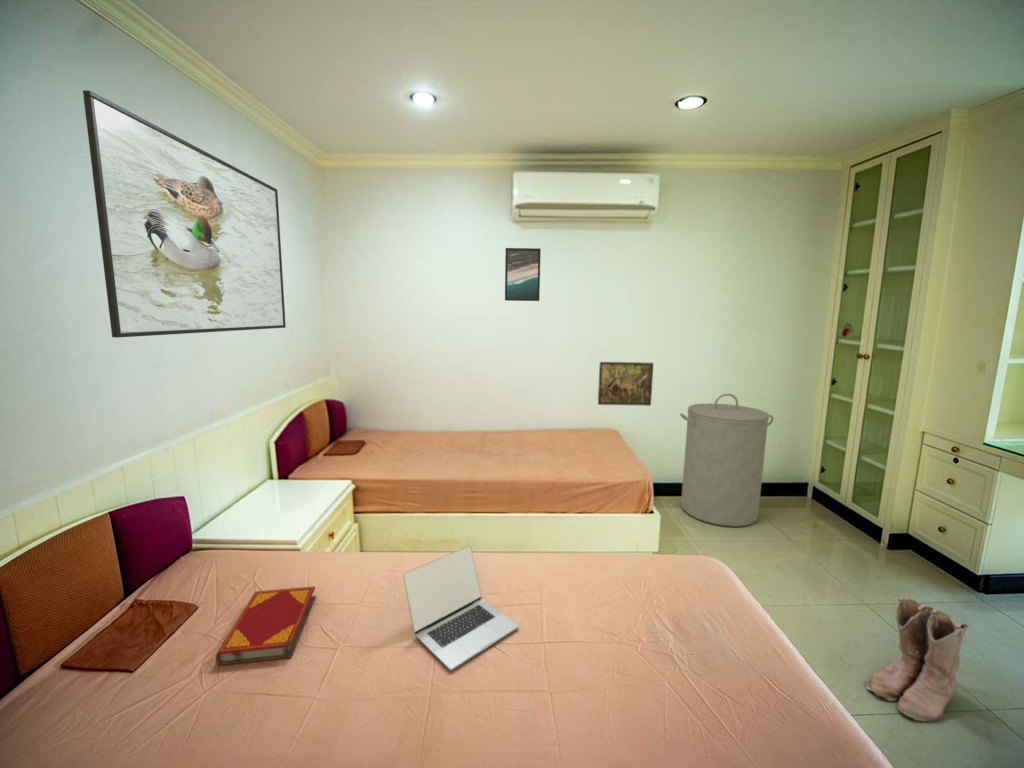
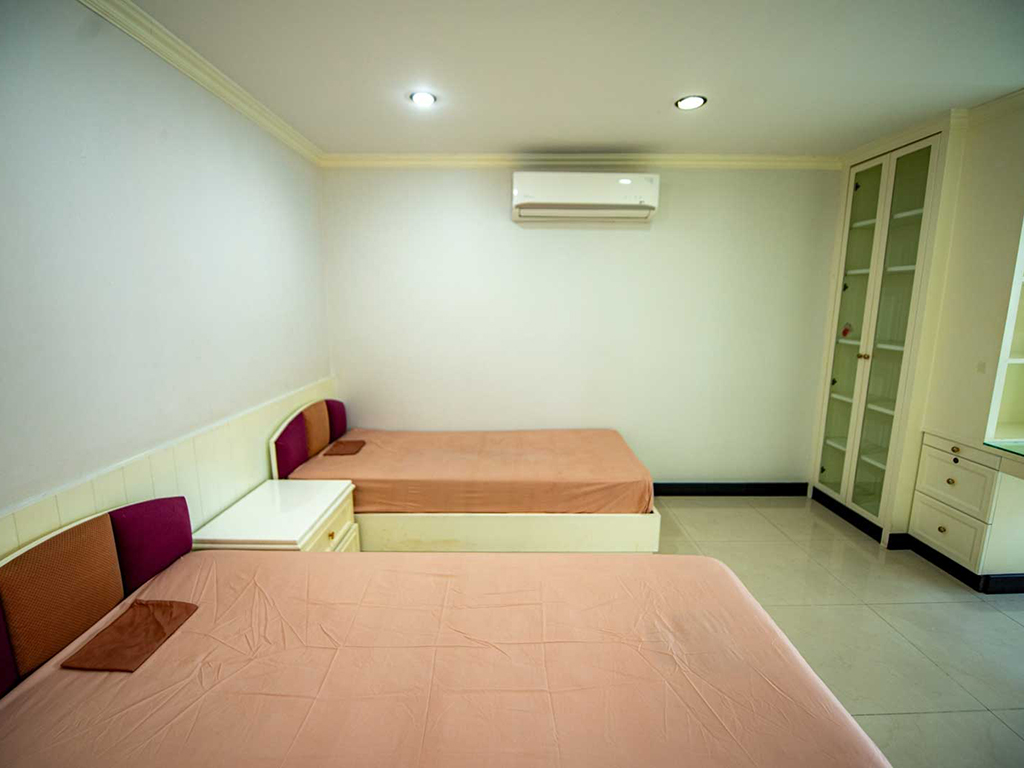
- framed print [504,247,542,302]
- laptop [402,545,520,672]
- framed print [82,89,287,339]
- hardback book [215,585,317,666]
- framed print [597,361,655,407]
- laundry hamper [679,393,774,528]
- boots [864,595,971,722]
